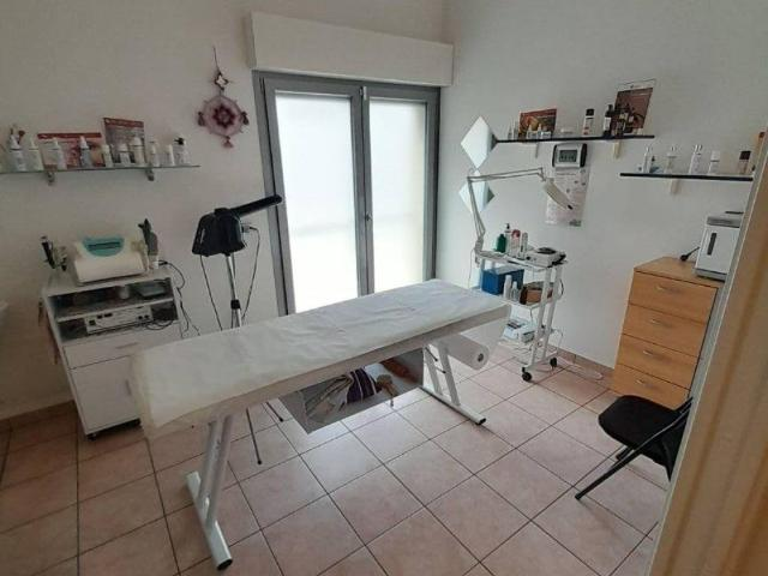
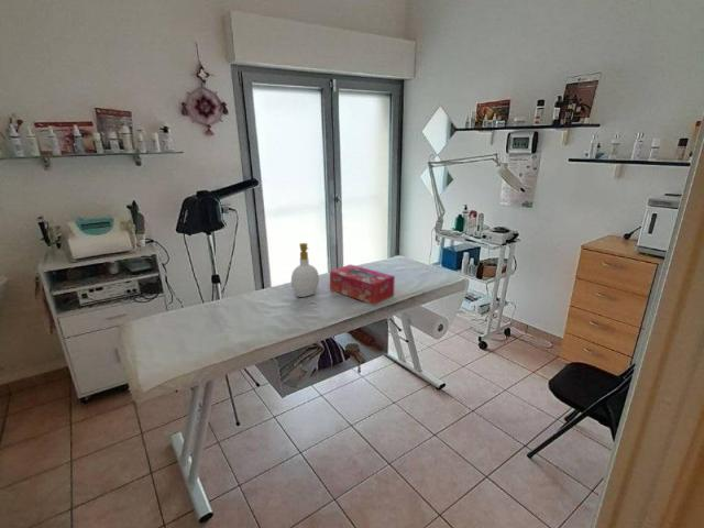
+ tissue box [329,263,396,306]
+ soap bottle [290,242,320,298]
